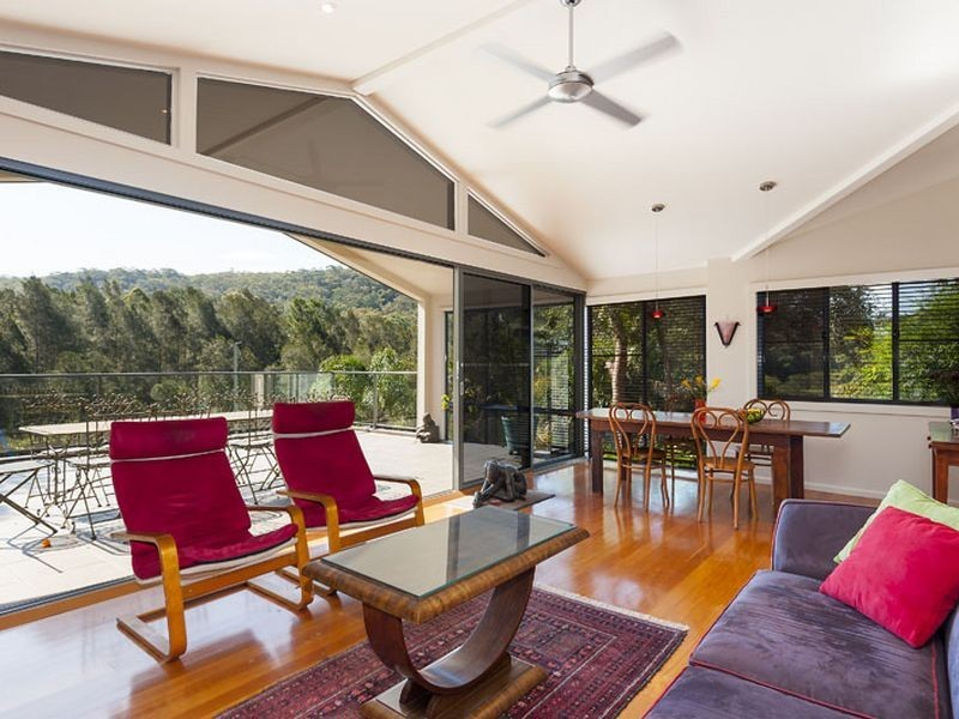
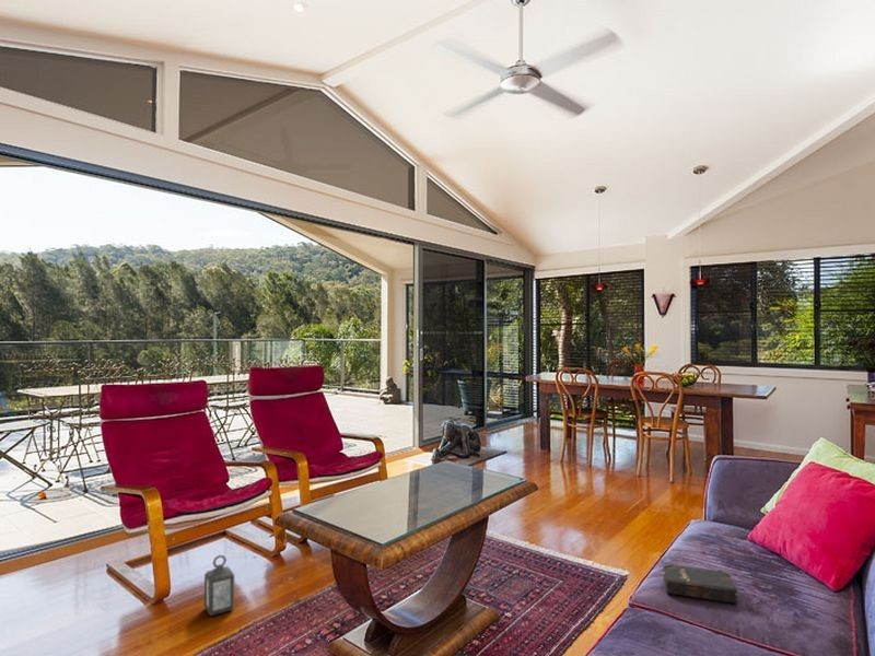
+ lantern [203,554,235,617]
+ hardback book [662,562,738,605]
